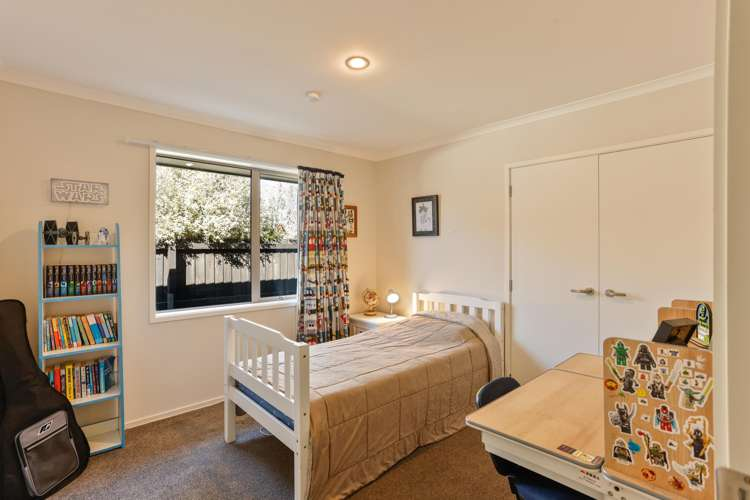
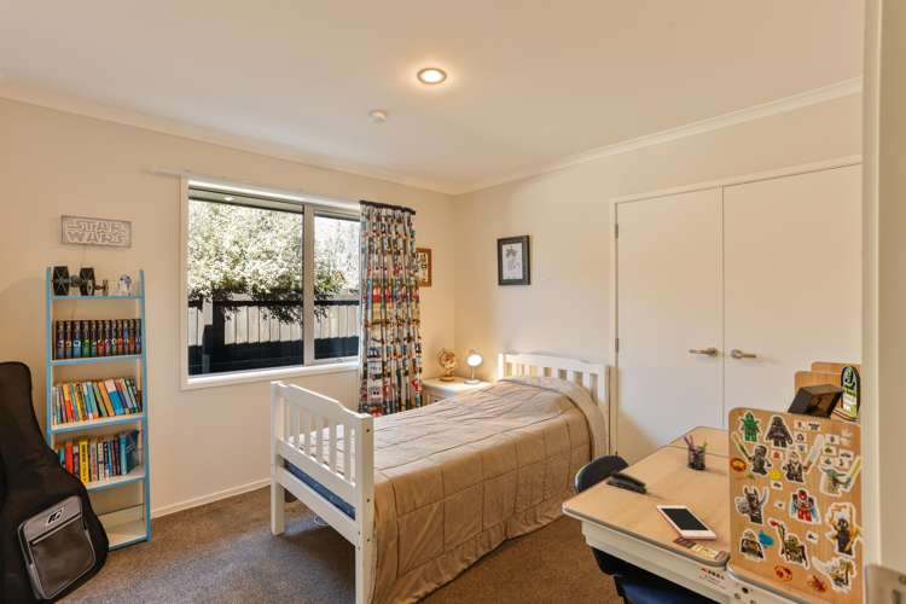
+ pen holder [683,434,709,471]
+ cell phone [655,504,718,540]
+ stapler [604,470,649,494]
